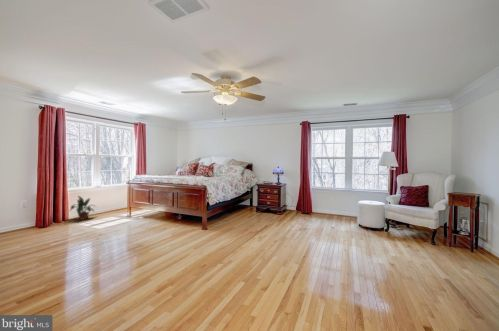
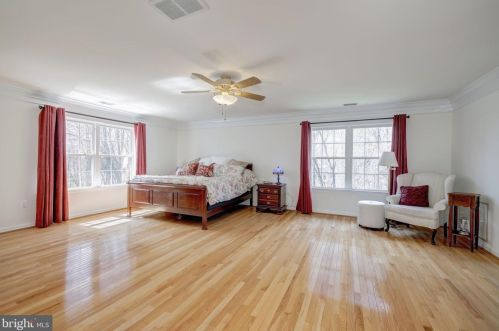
- potted plant [68,195,98,221]
